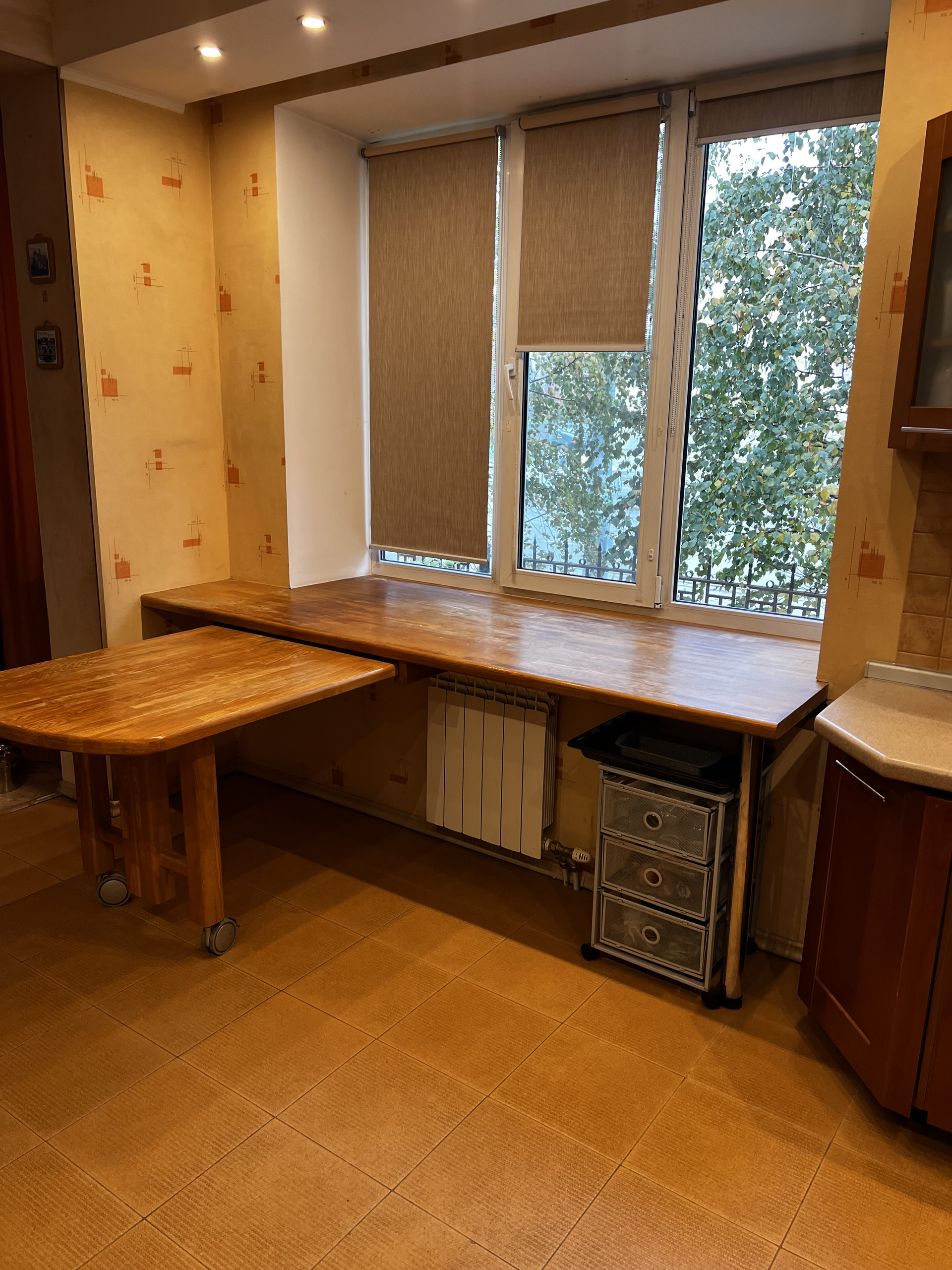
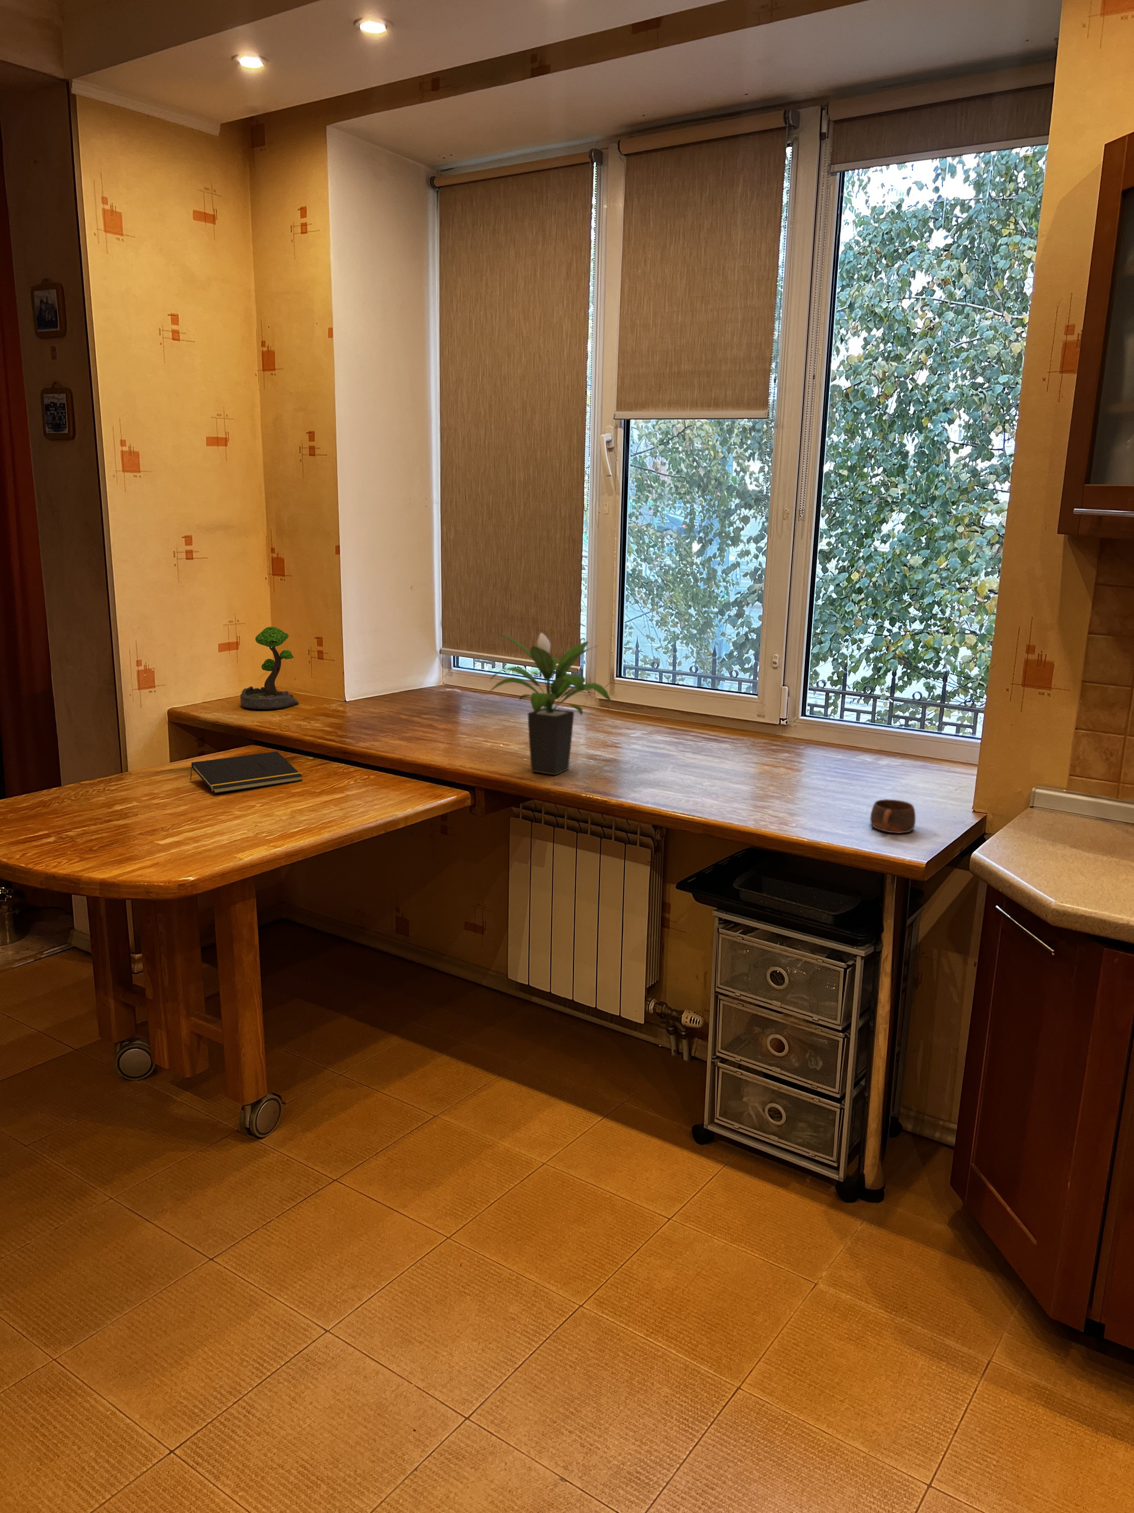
+ plant [239,627,299,710]
+ potted plant [490,631,613,776]
+ cup [870,798,916,834]
+ notepad [189,752,303,795]
